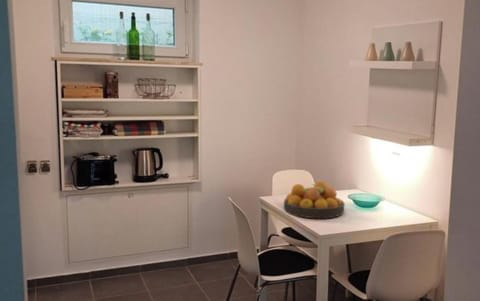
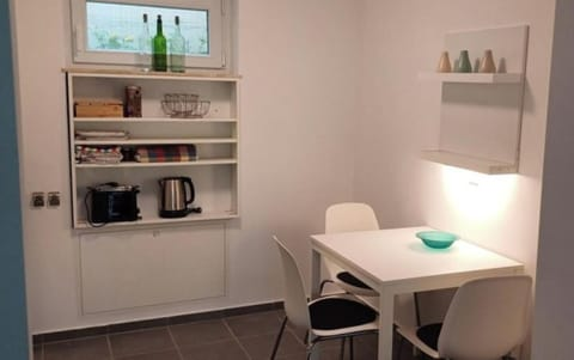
- fruit bowl [283,180,346,219]
